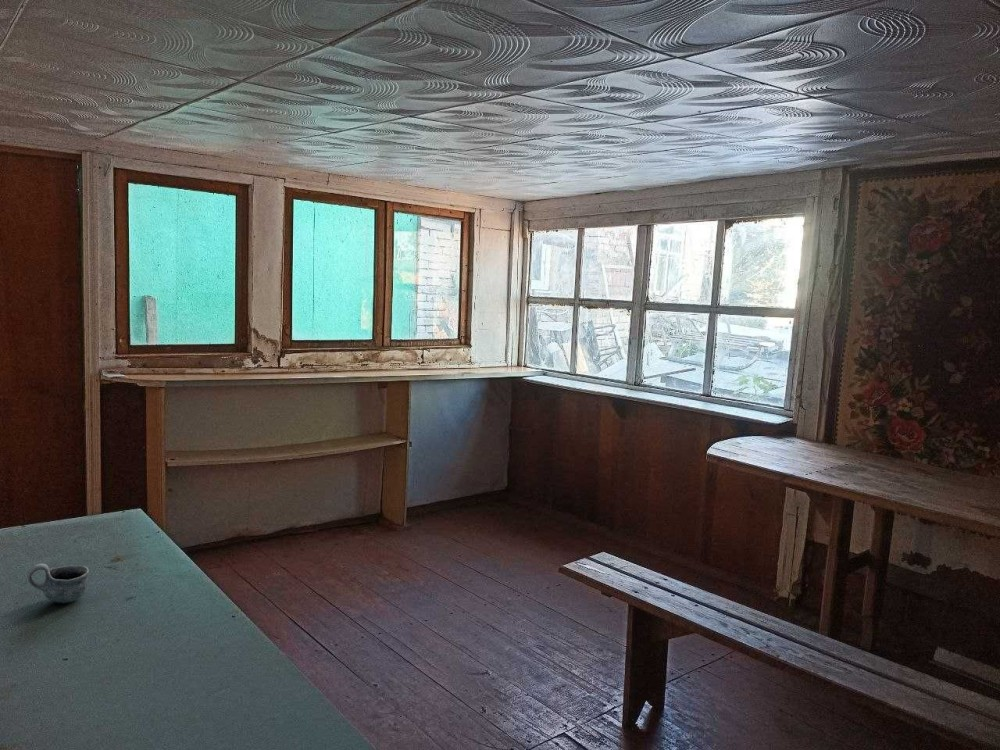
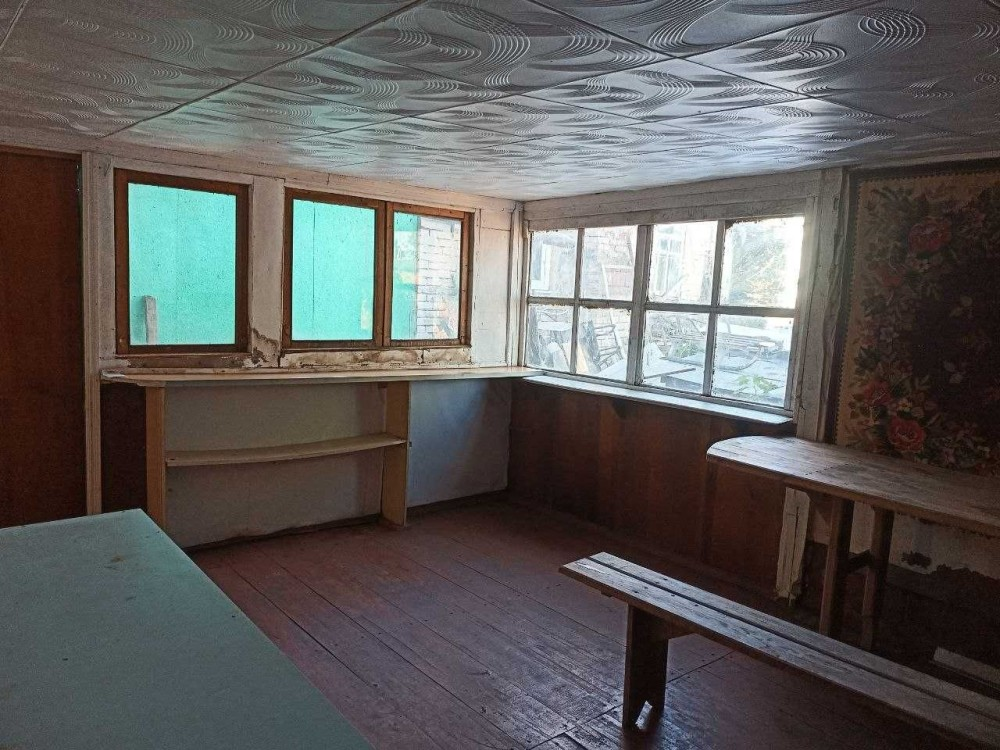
- mug [26,563,90,604]
